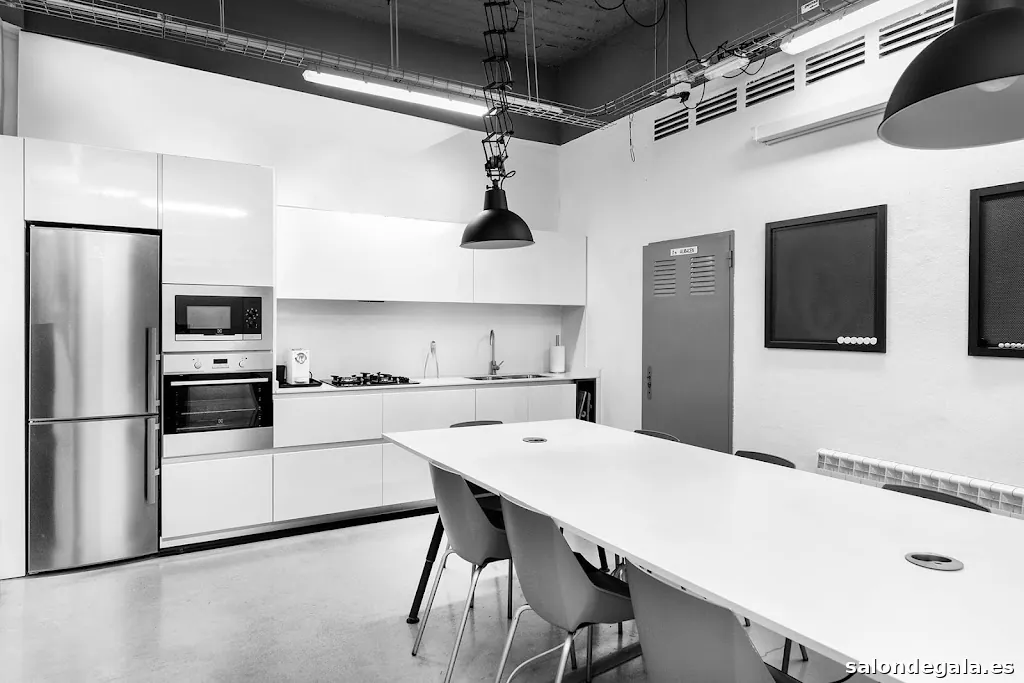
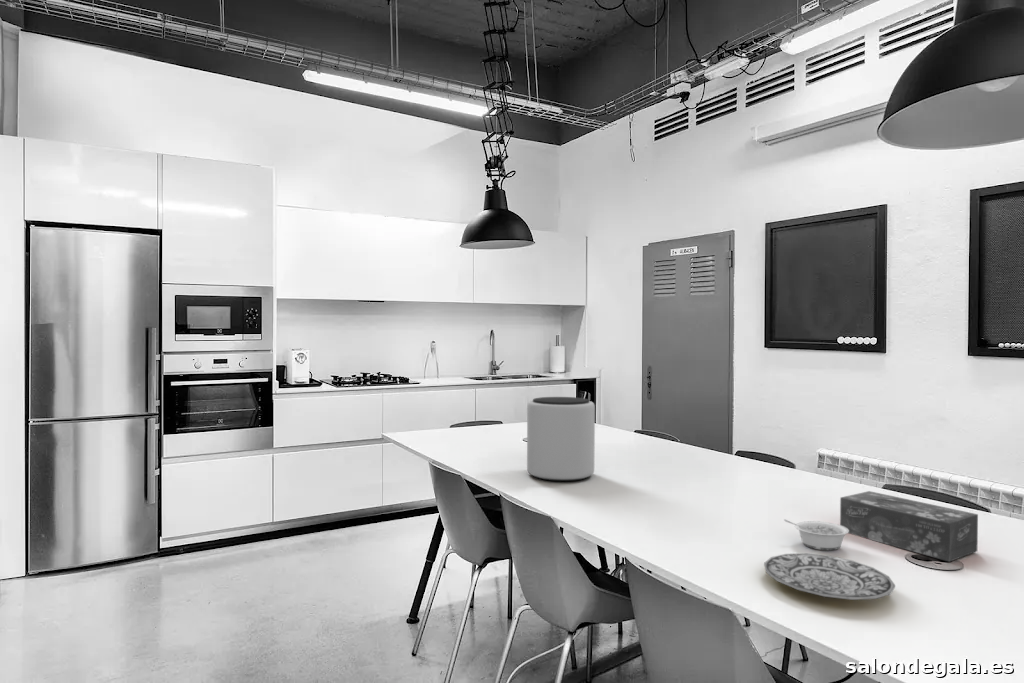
+ plate [763,552,896,601]
+ tissue box [839,490,979,563]
+ plant pot [526,396,596,482]
+ legume [783,518,849,551]
